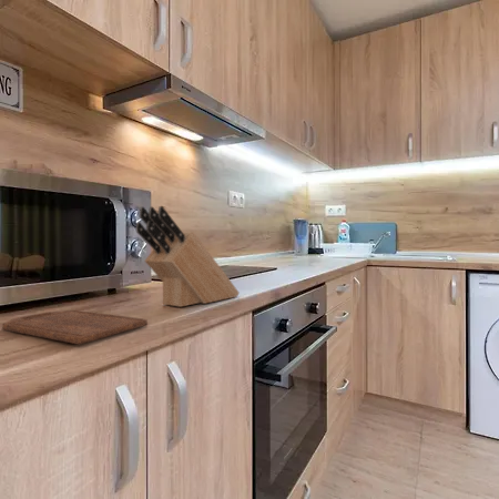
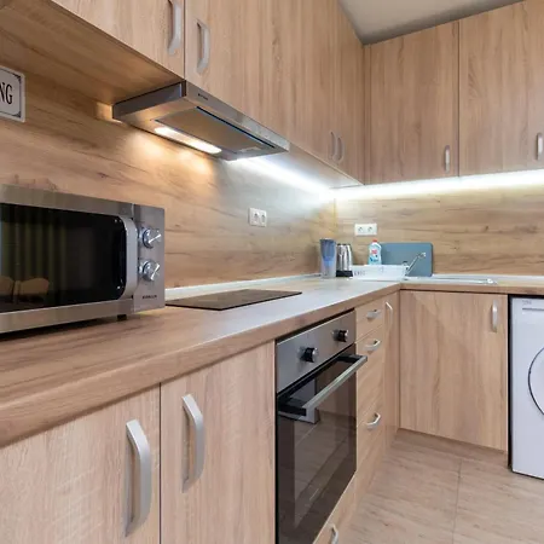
- knife block [135,205,241,308]
- cutting board [1,309,149,346]
